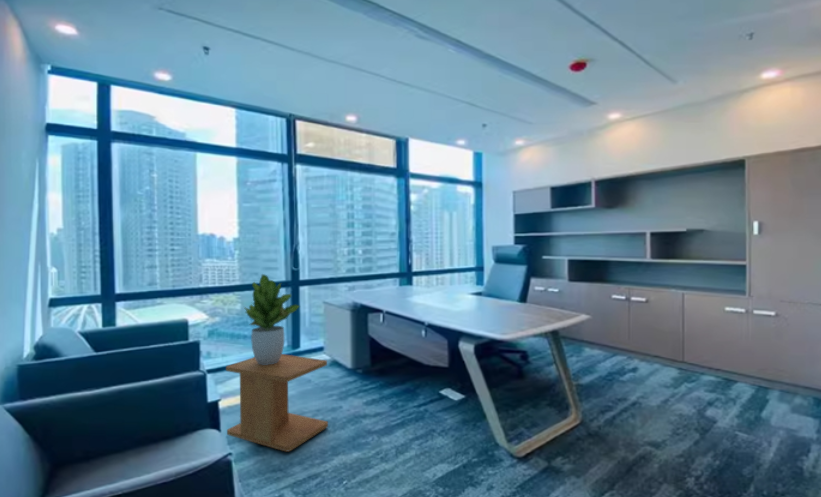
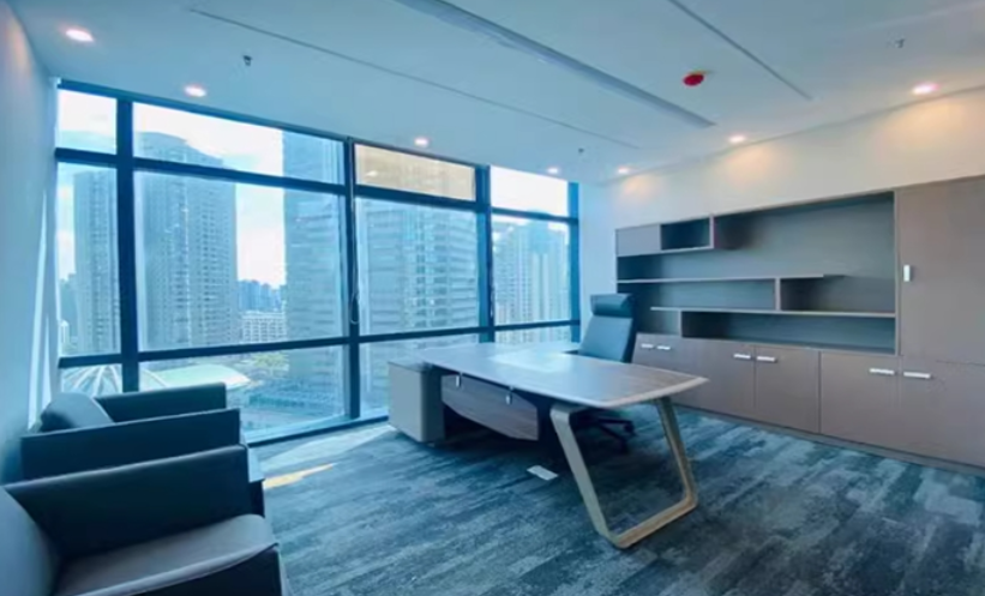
- side table [225,353,329,453]
- potted plant [243,273,301,365]
